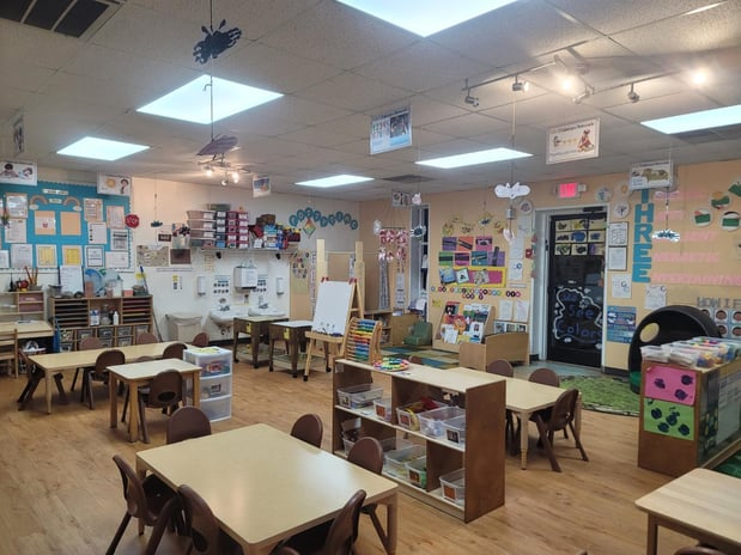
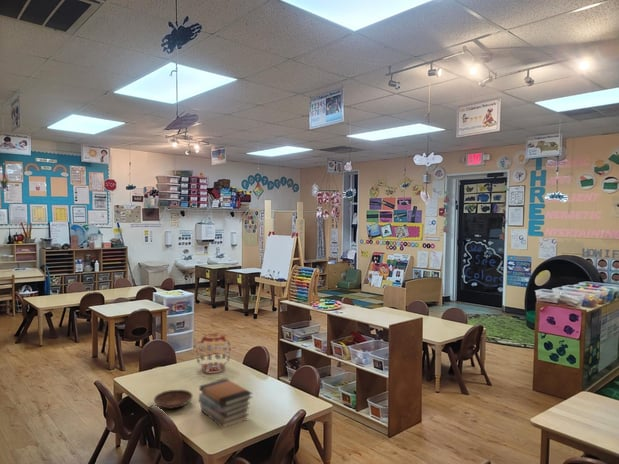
+ decorative ball [195,333,232,372]
+ bowl [153,389,194,410]
+ book stack [198,377,253,429]
